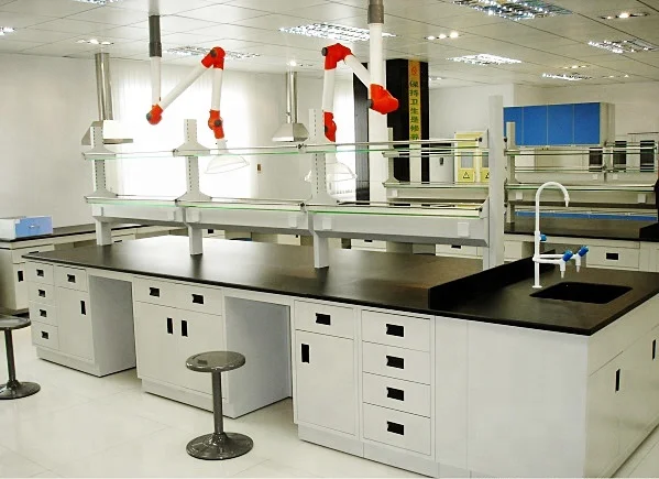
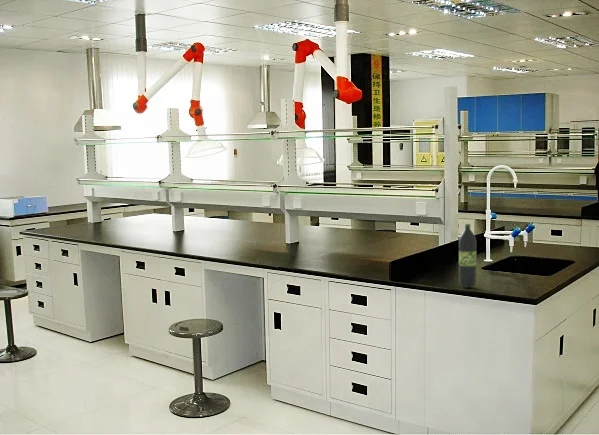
+ plastic bottle [458,223,477,288]
